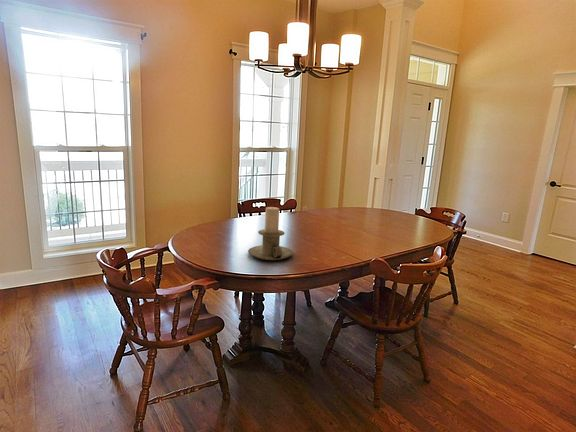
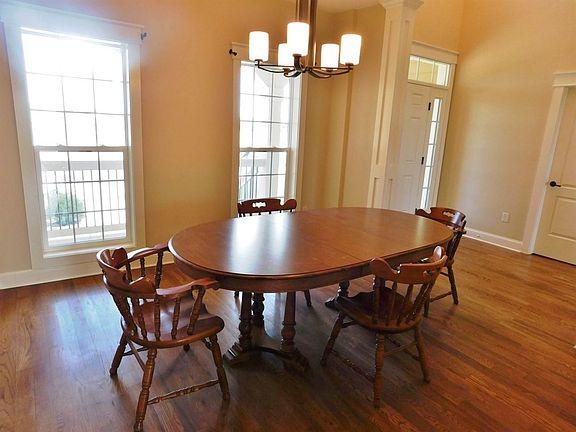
- candle holder [247,206,294,261]
